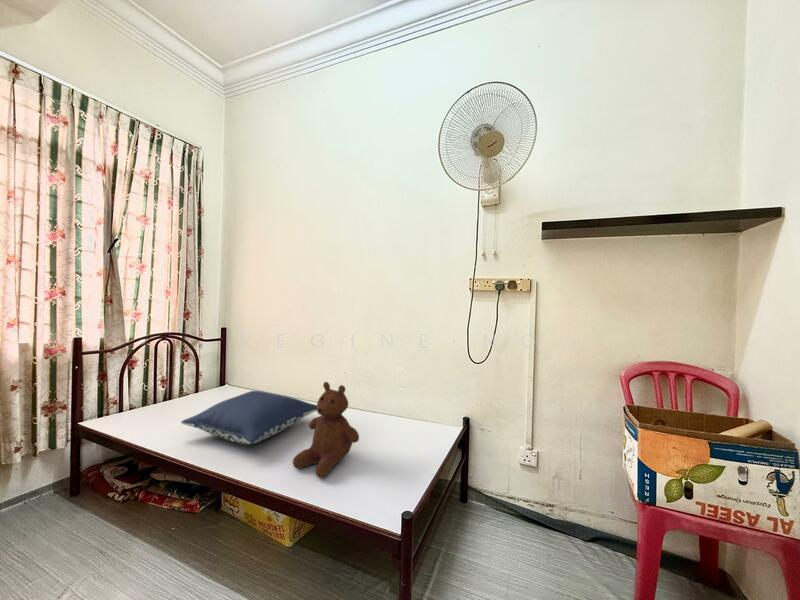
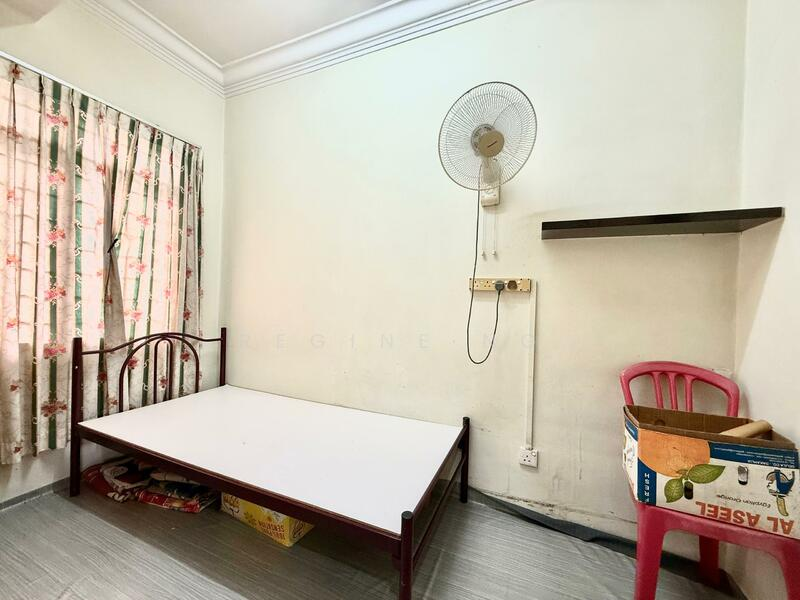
- pillow [180,390,317,445]
- teddy bear [292,381,360,479]
